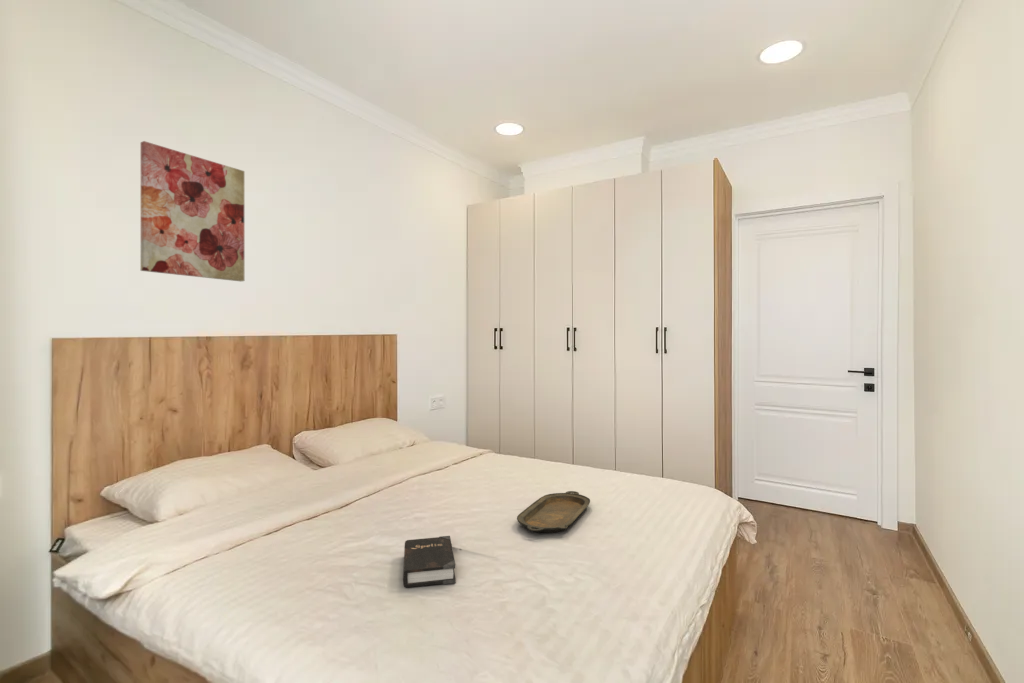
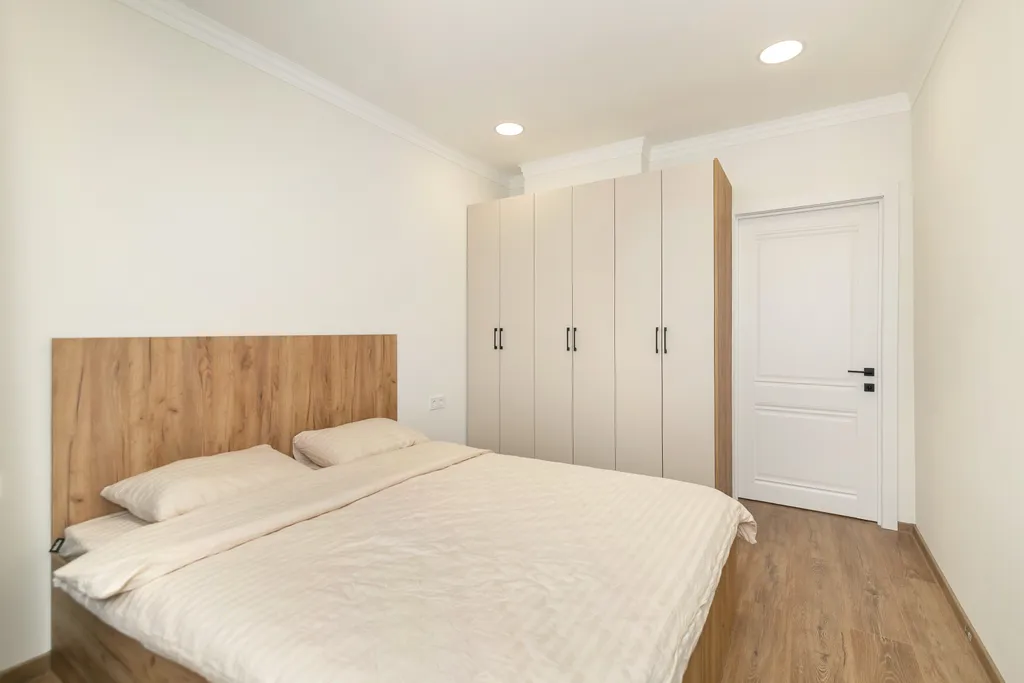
- wall art [140,140,245,282]
- hardback book [402,535,457,589]
- serving tray [516,490,591,534]
